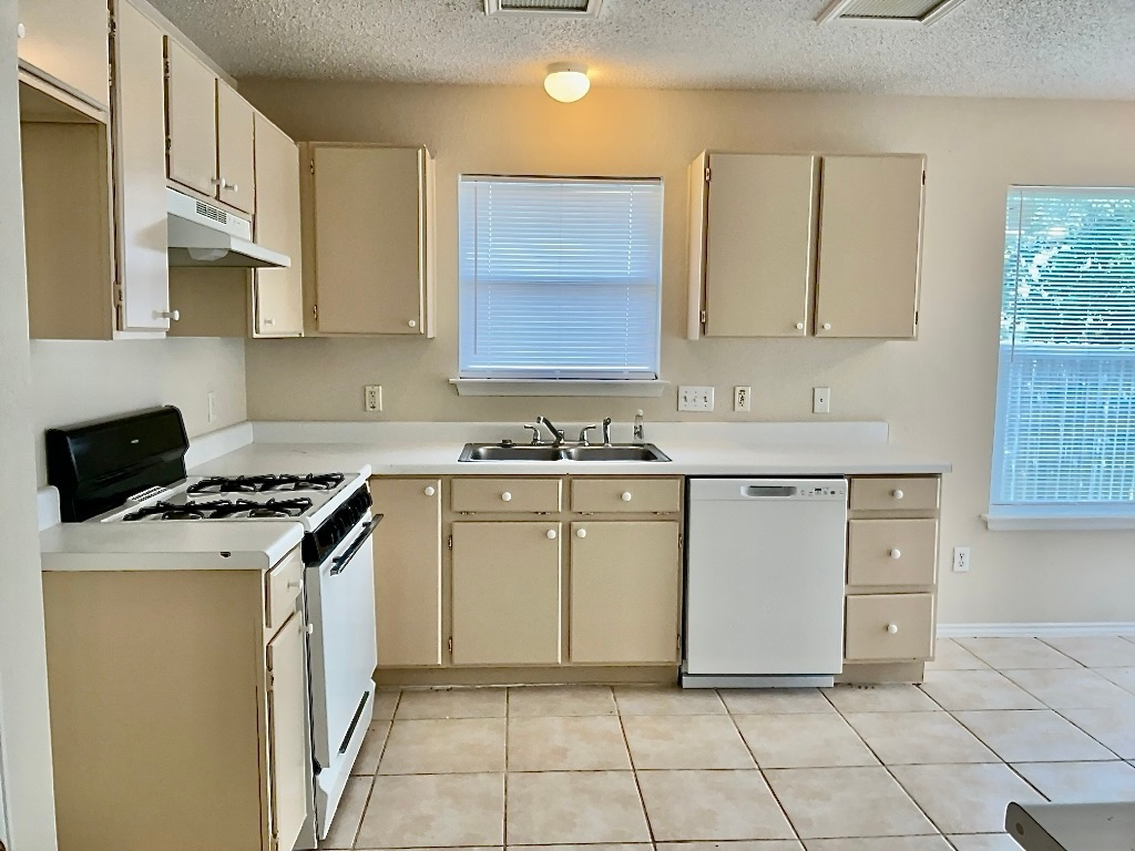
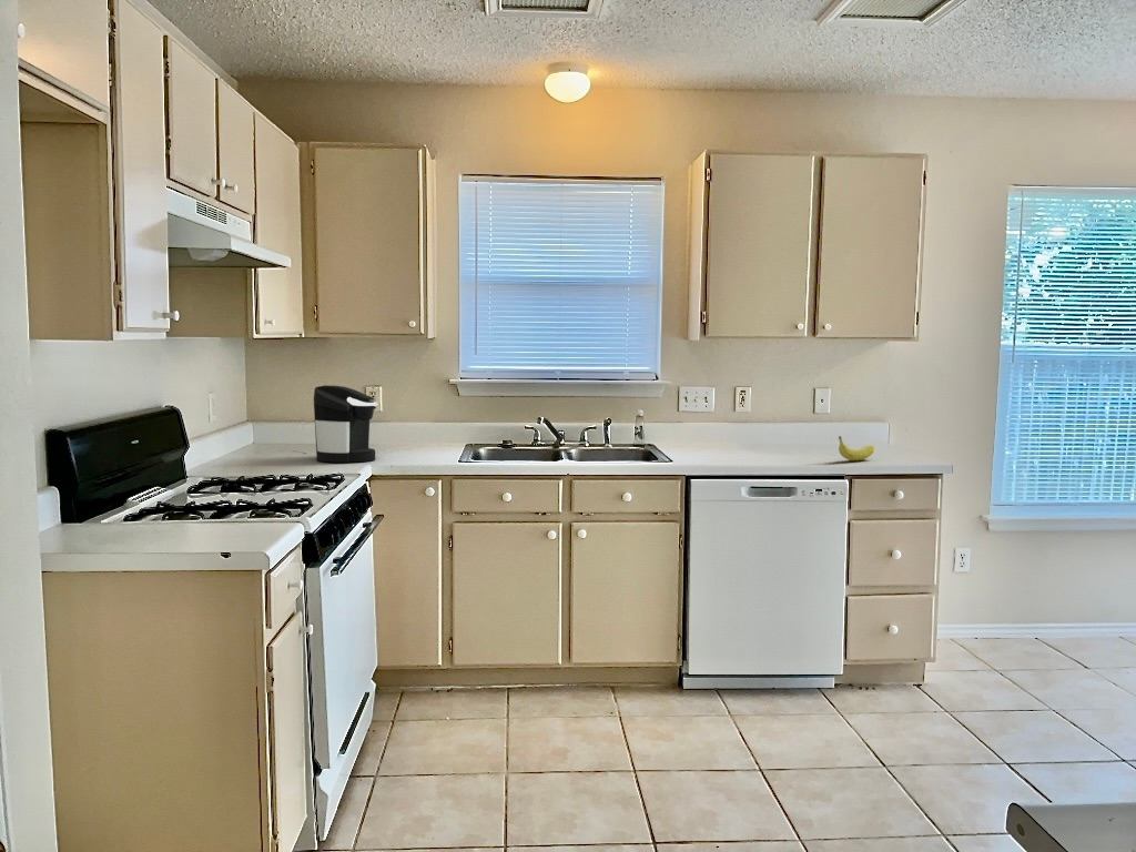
+ coffee maker [313,384,378,464]
+ fruit [838,435,875,462]
